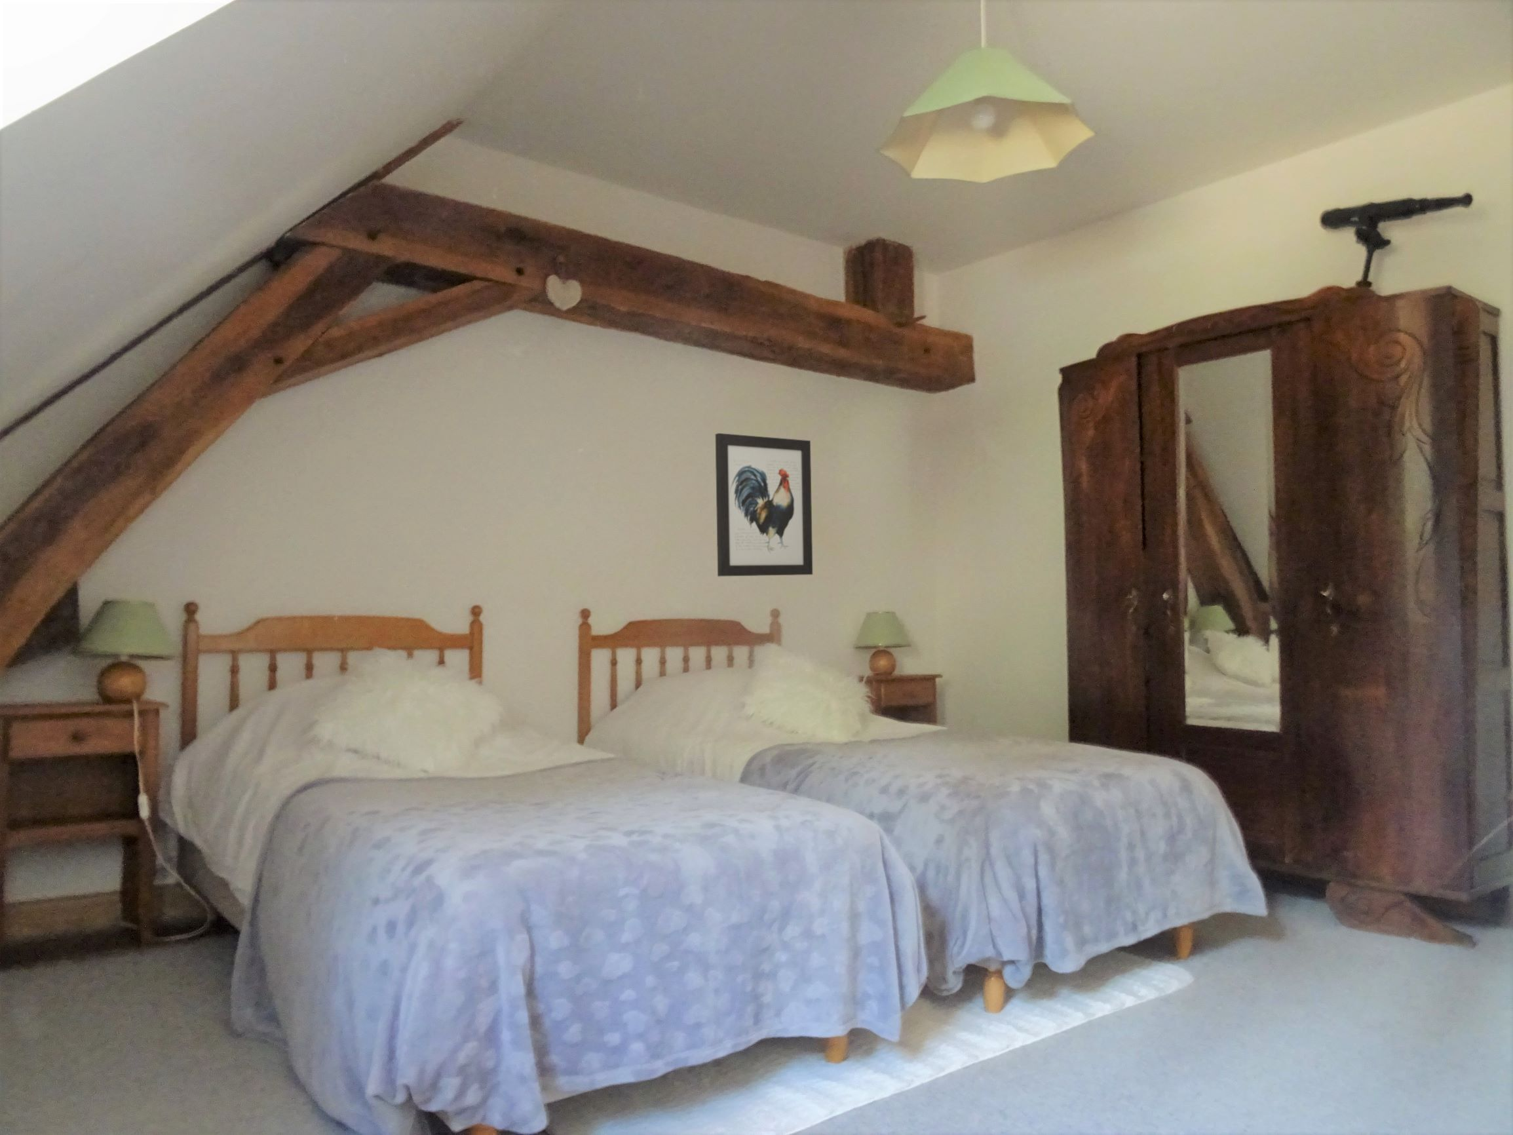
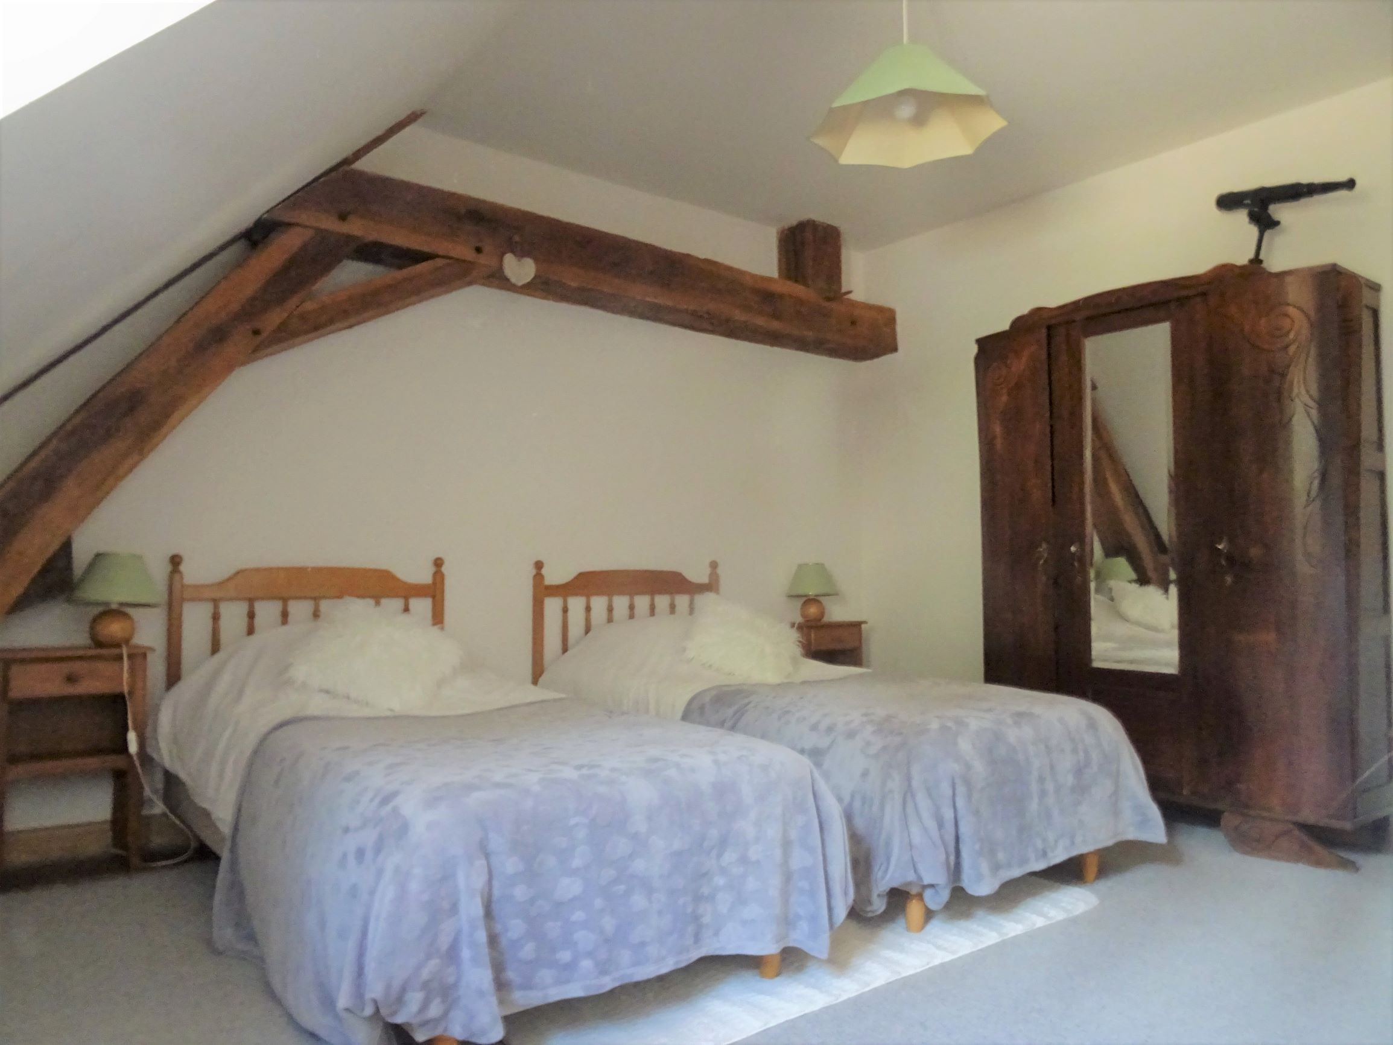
- wall art [715,433,813,577]
